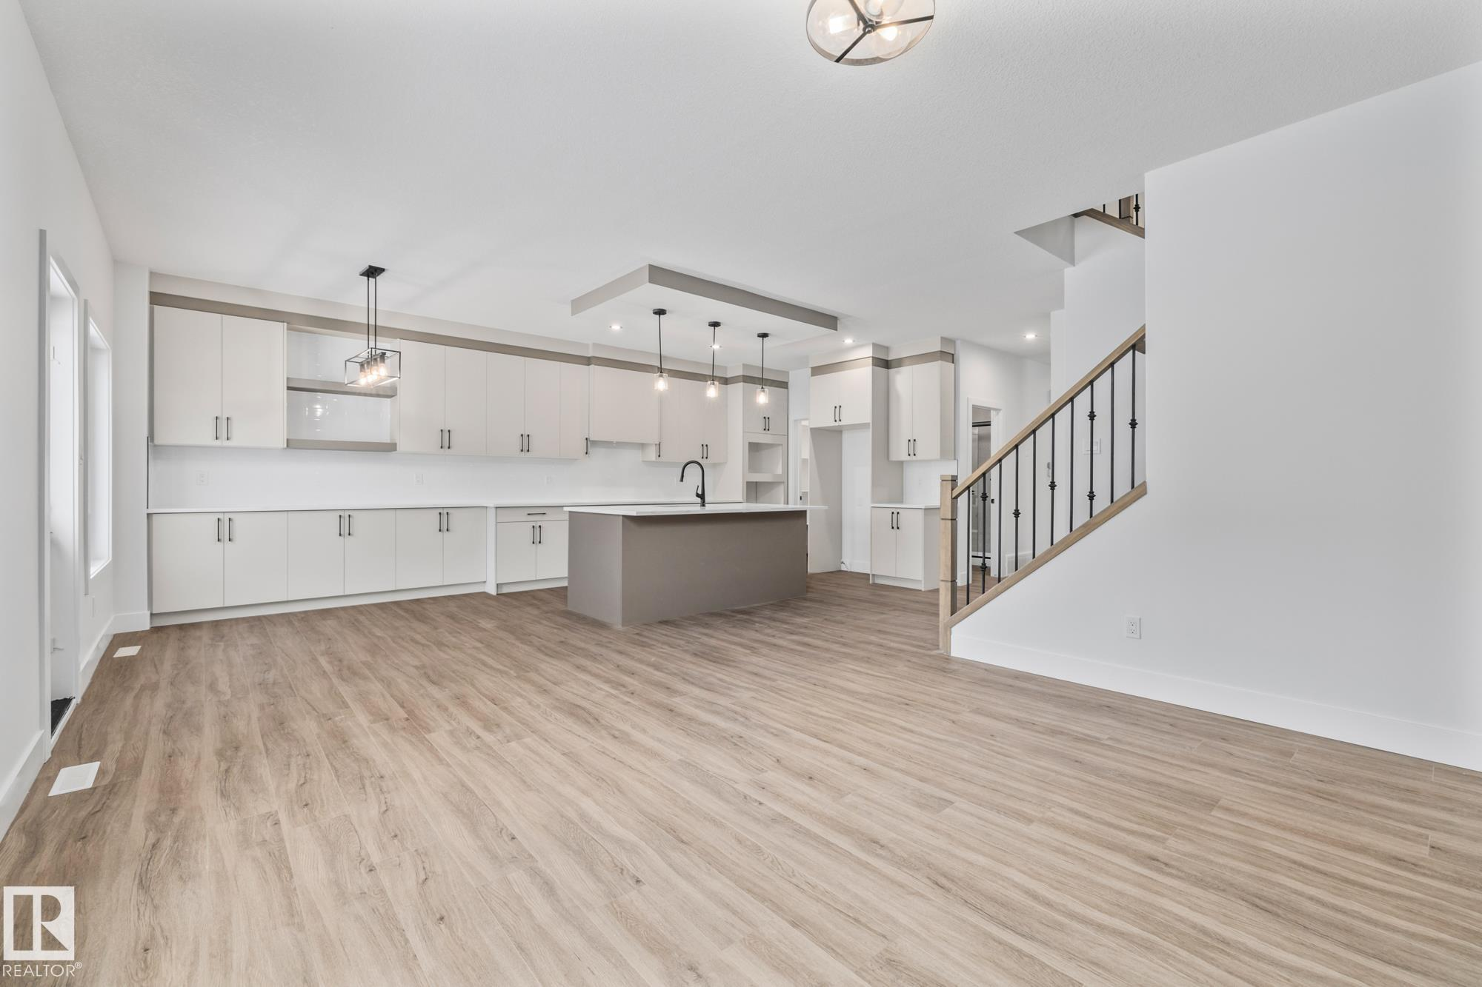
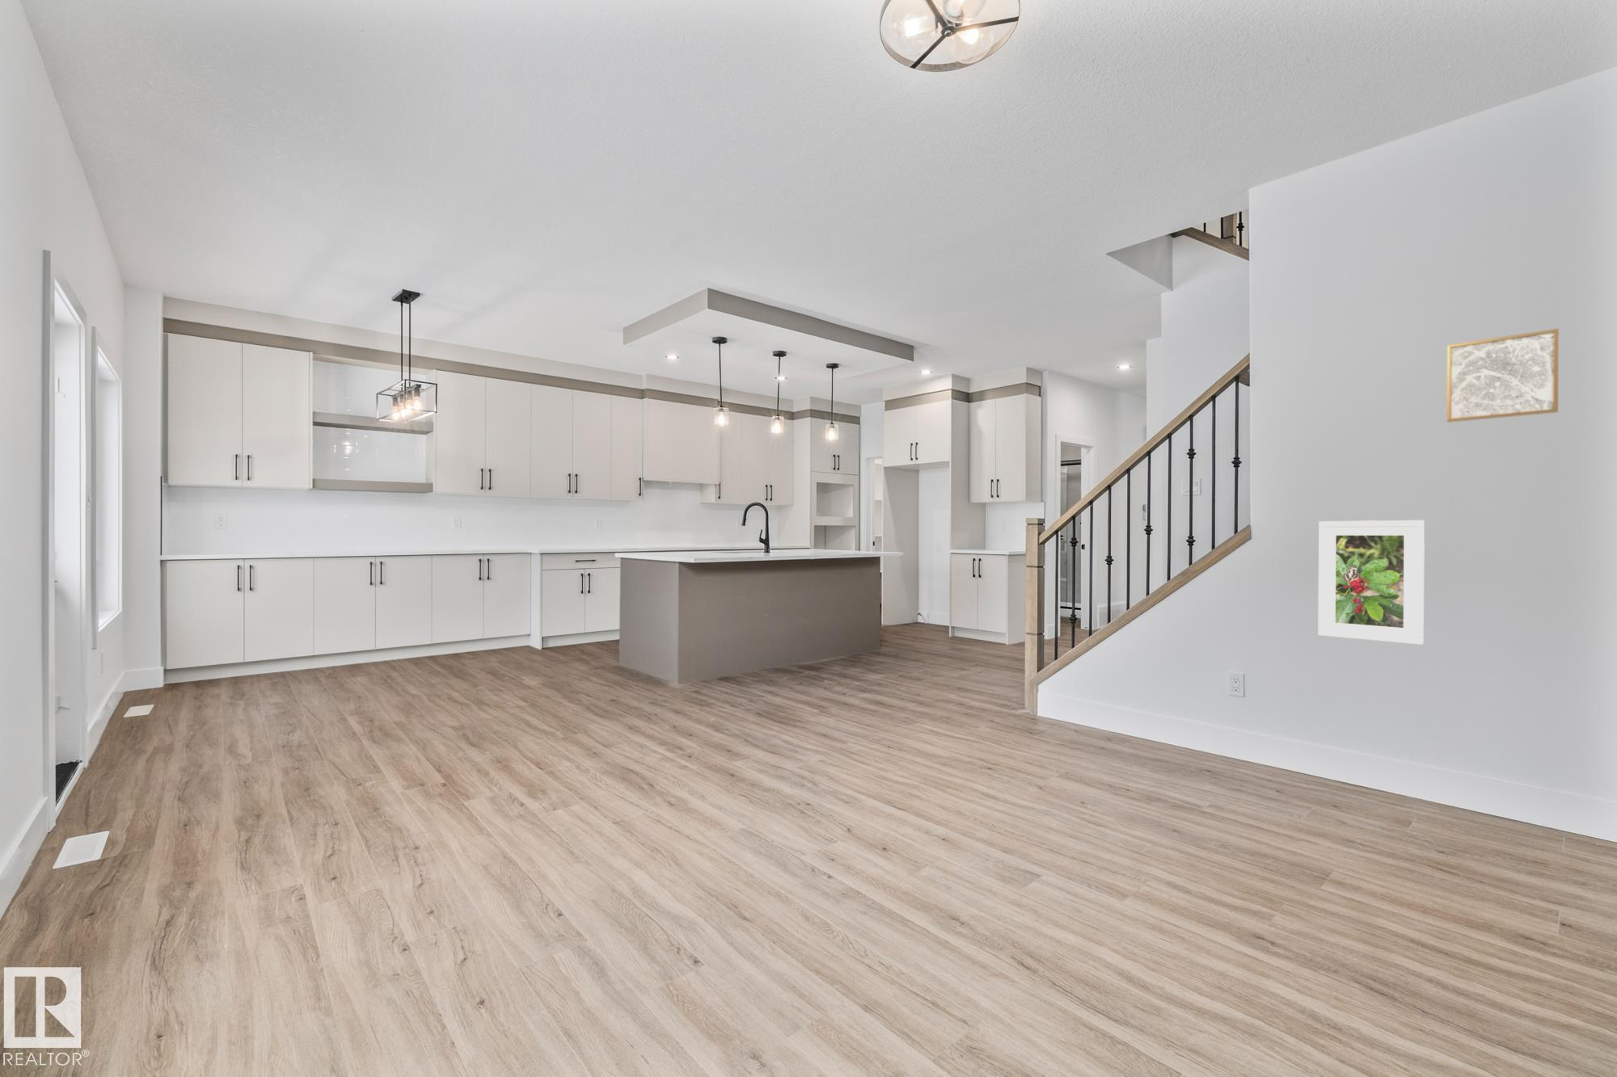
+ wall art [1445,328,1559,423]
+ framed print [1318,519,1426,645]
